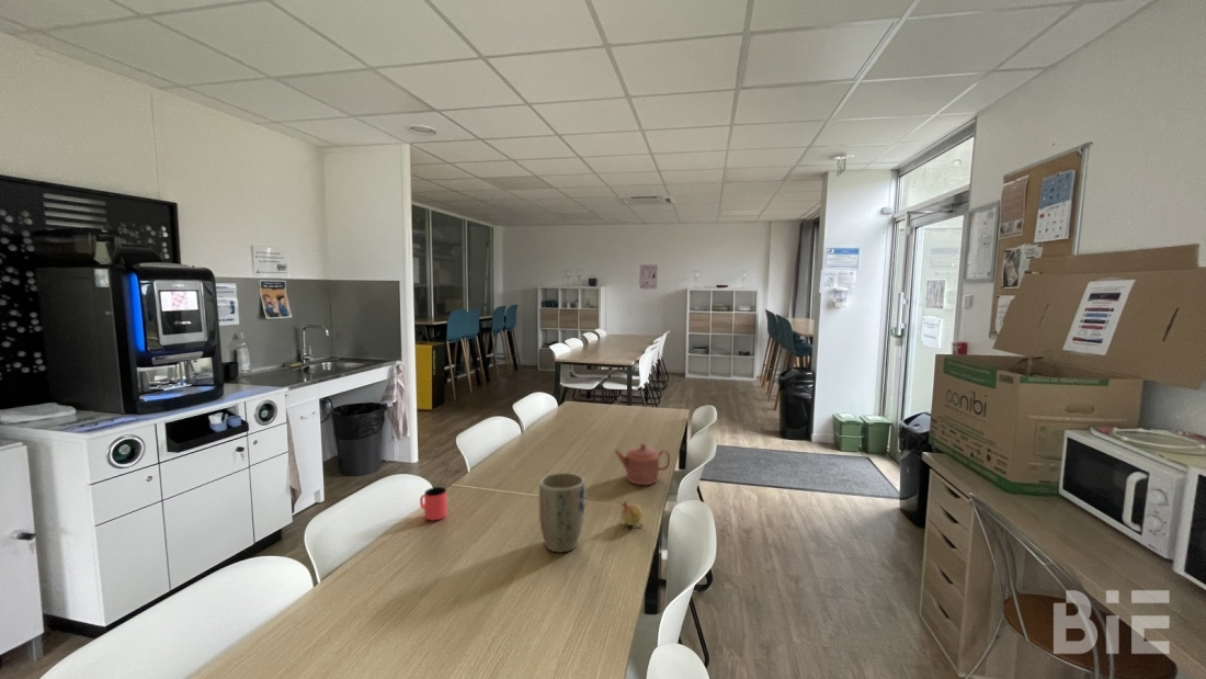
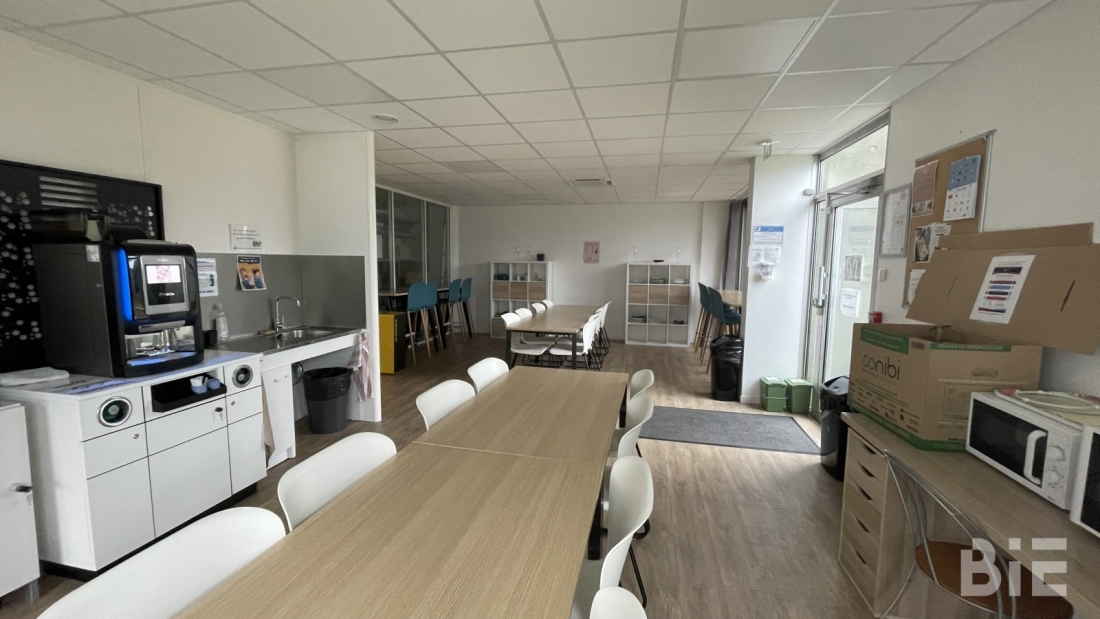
- plant pot [538,472,585,554]
- teapot [614,442,671,486]
- cup [419,486,448,521]
- fruit [618,499,645,527]
